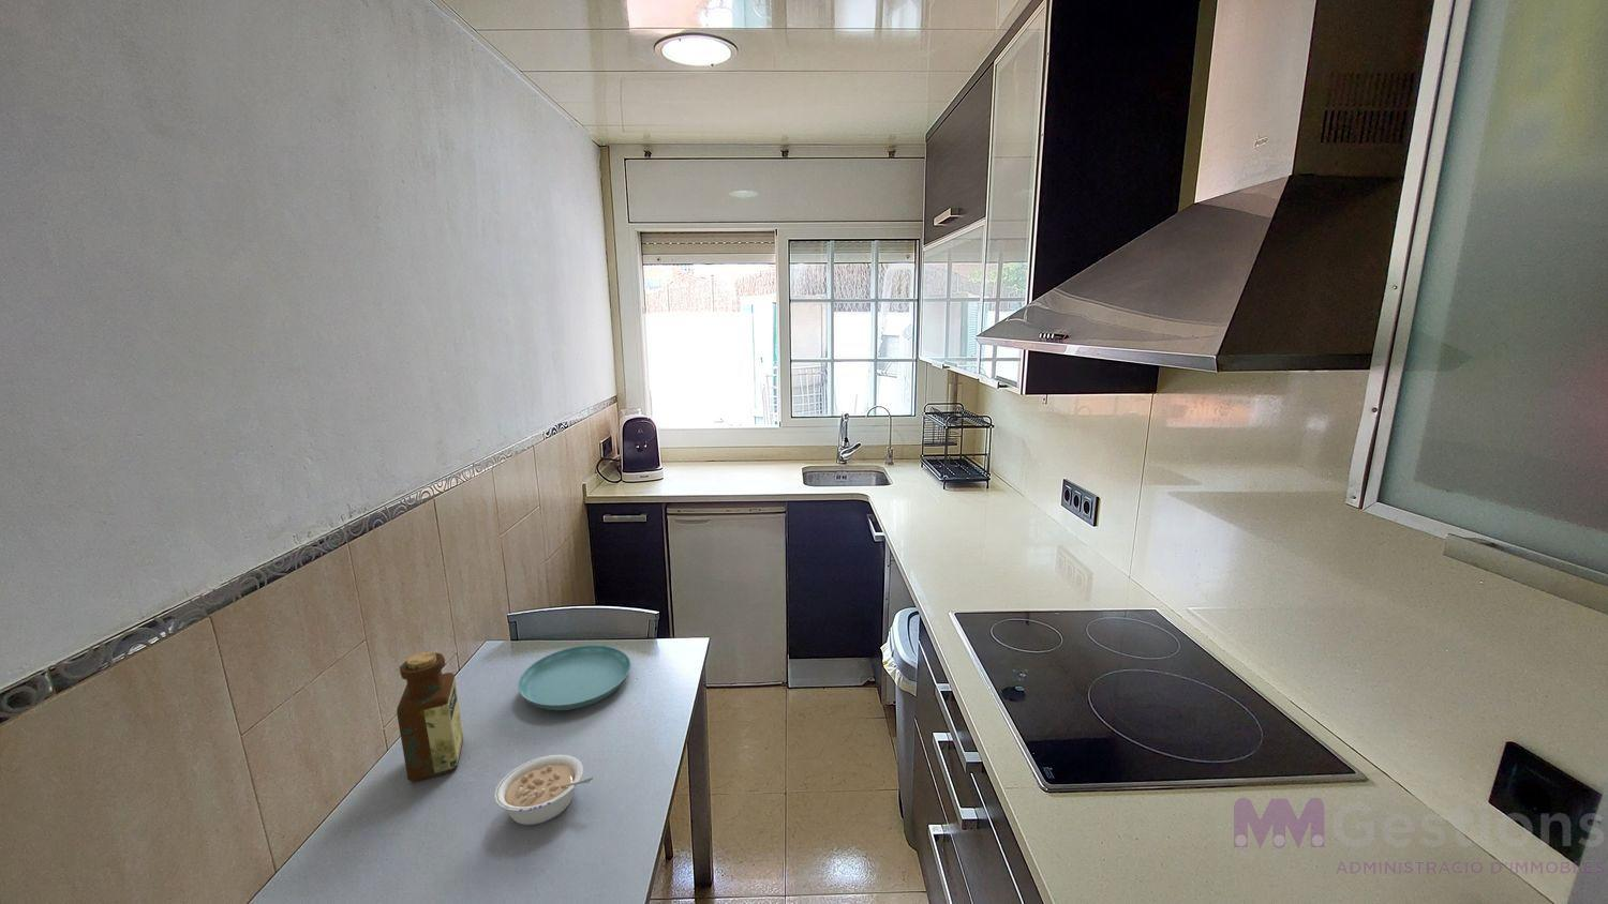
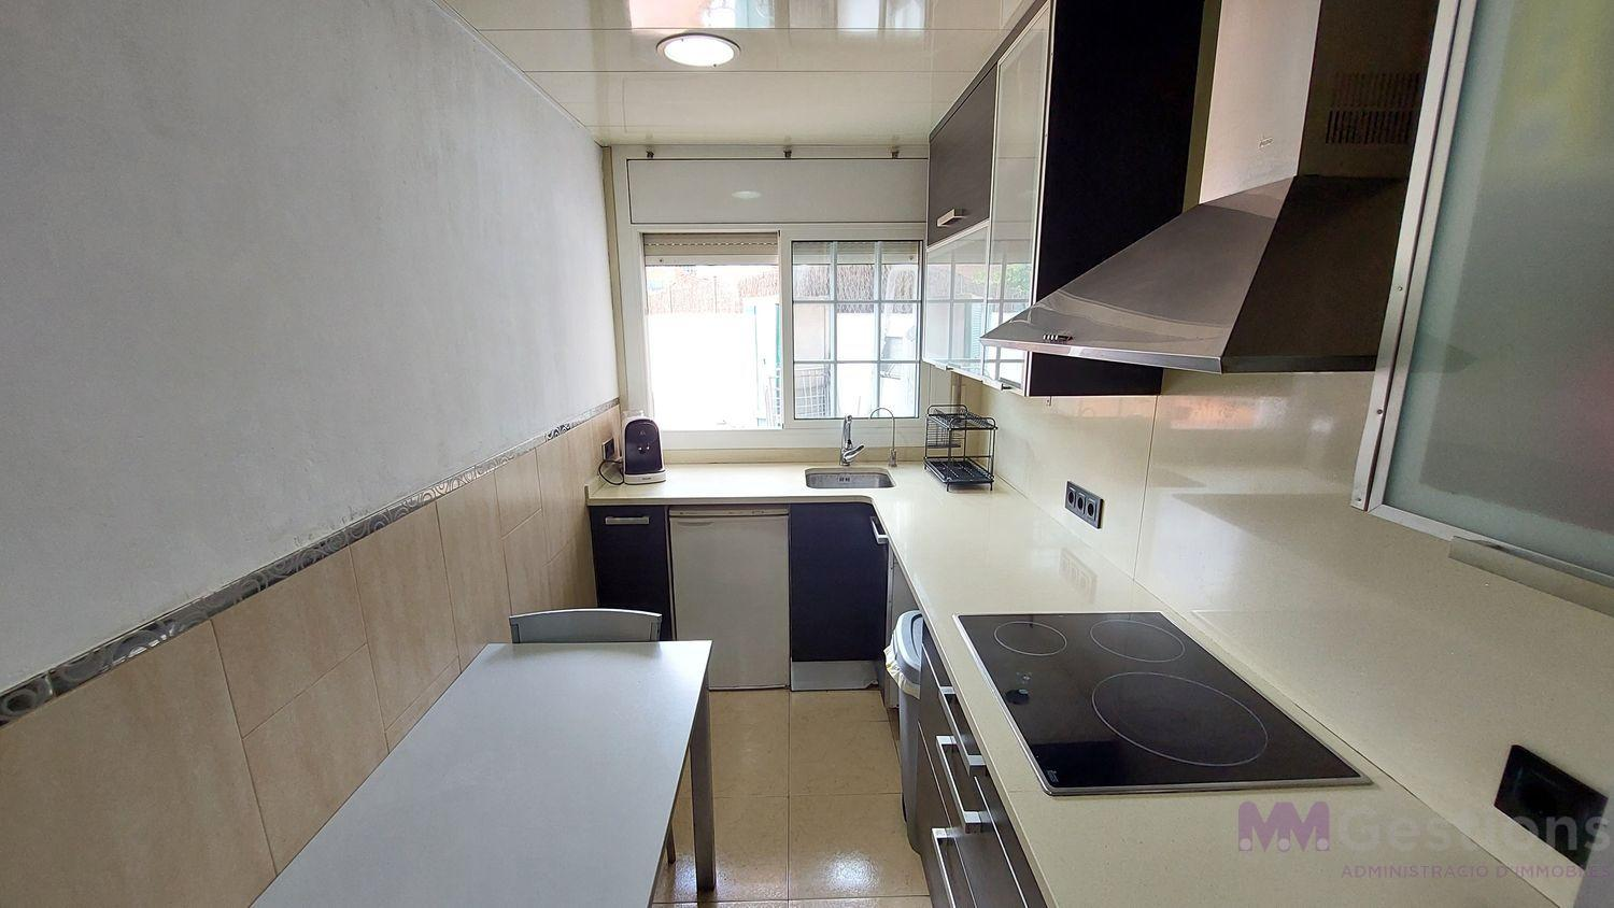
- saucer [517,644,632,711]
- bottle [395,651,464,783]
- legume [494,754,594,826]
